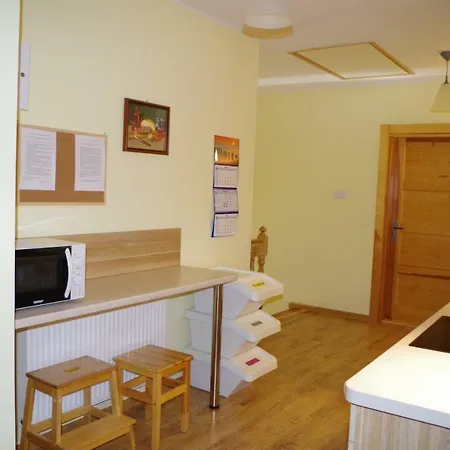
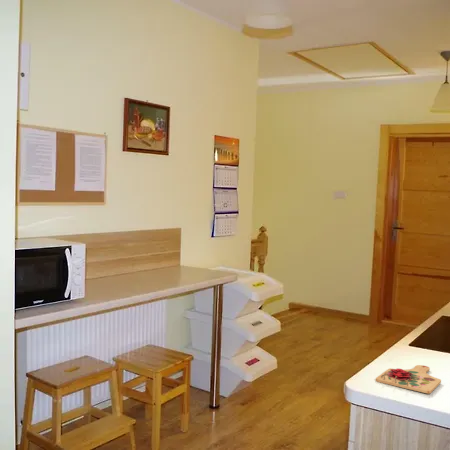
+ cutting board [375,364,442,395]
